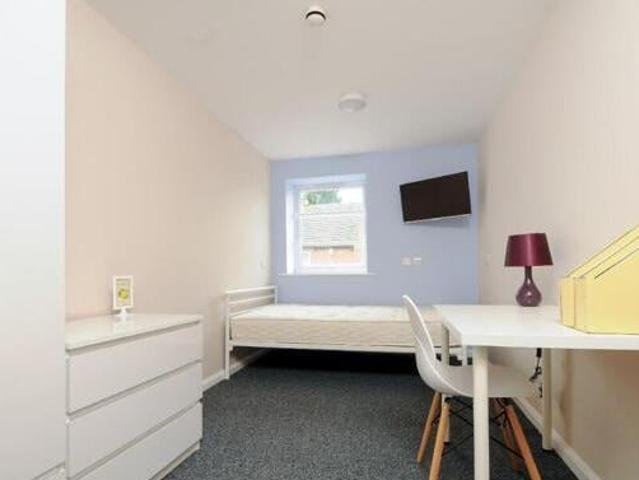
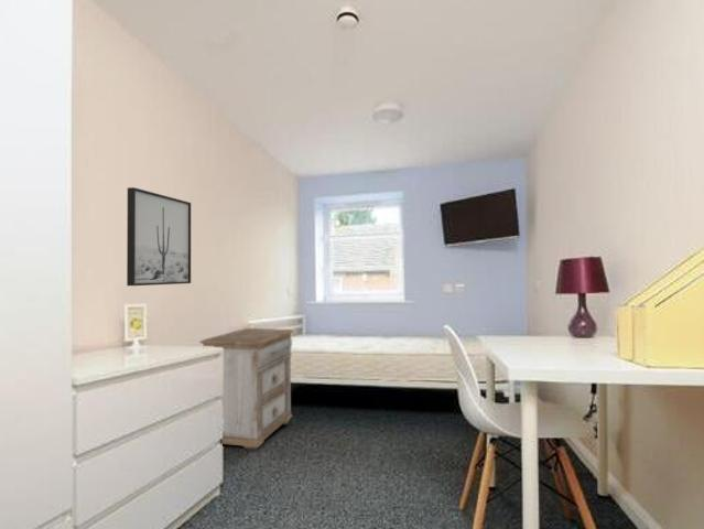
+ wall art [126,186,192,287]
+ nightstand [198,327,294,451]
